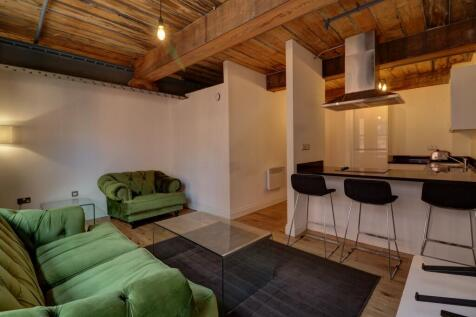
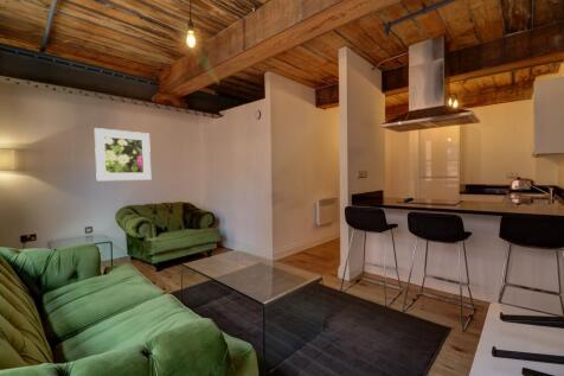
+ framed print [94,127,152,181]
